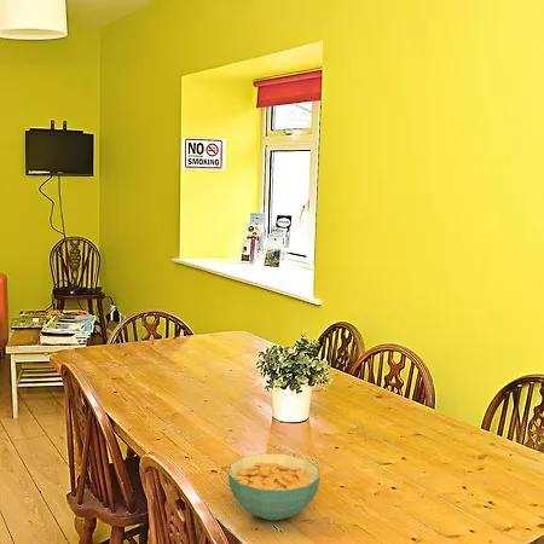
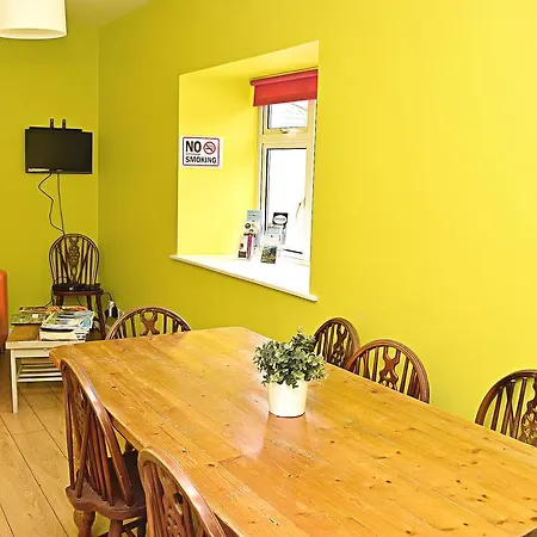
- cereal bowl [227,452,322,522]
